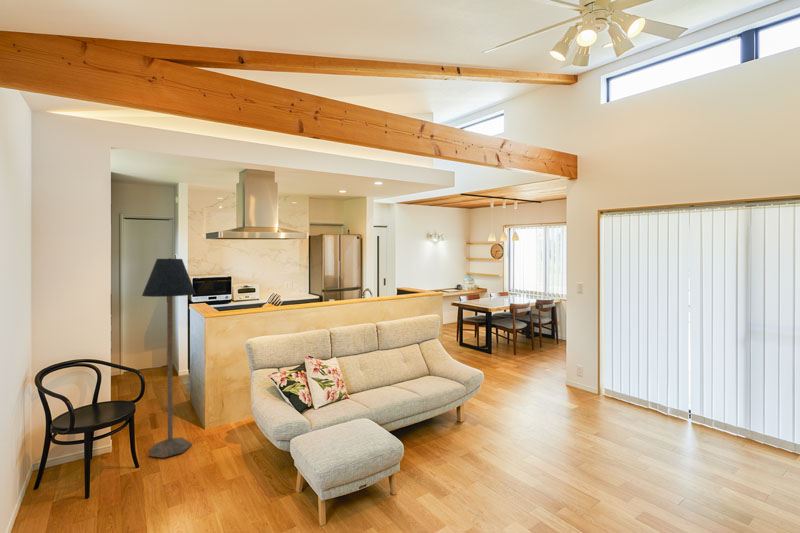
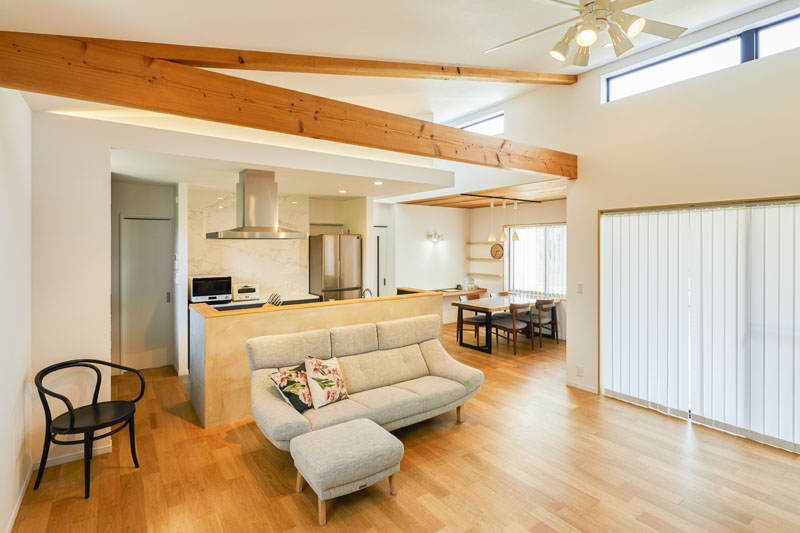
- floor lamp [141,257,197,459]
